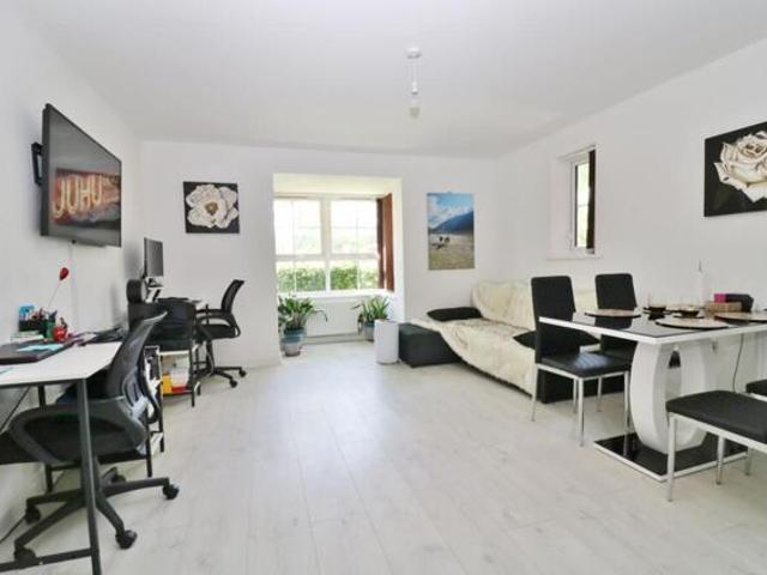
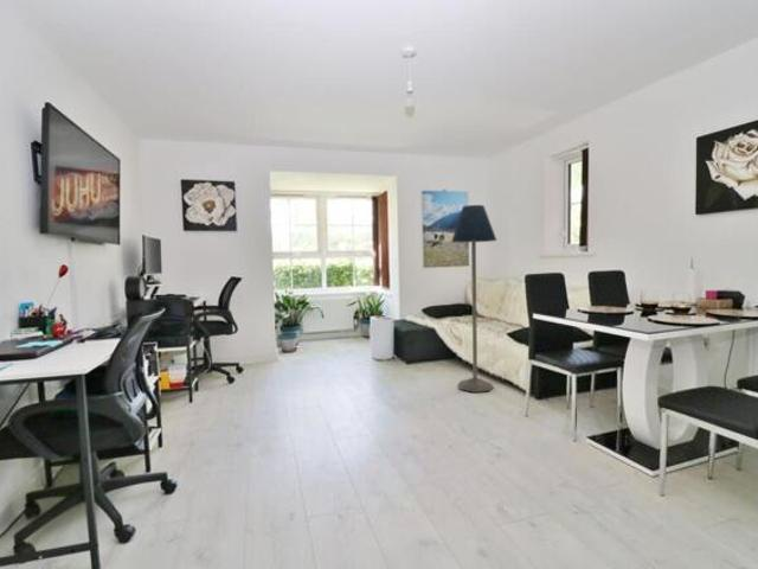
+ floor lamp [450,204,497,394]
